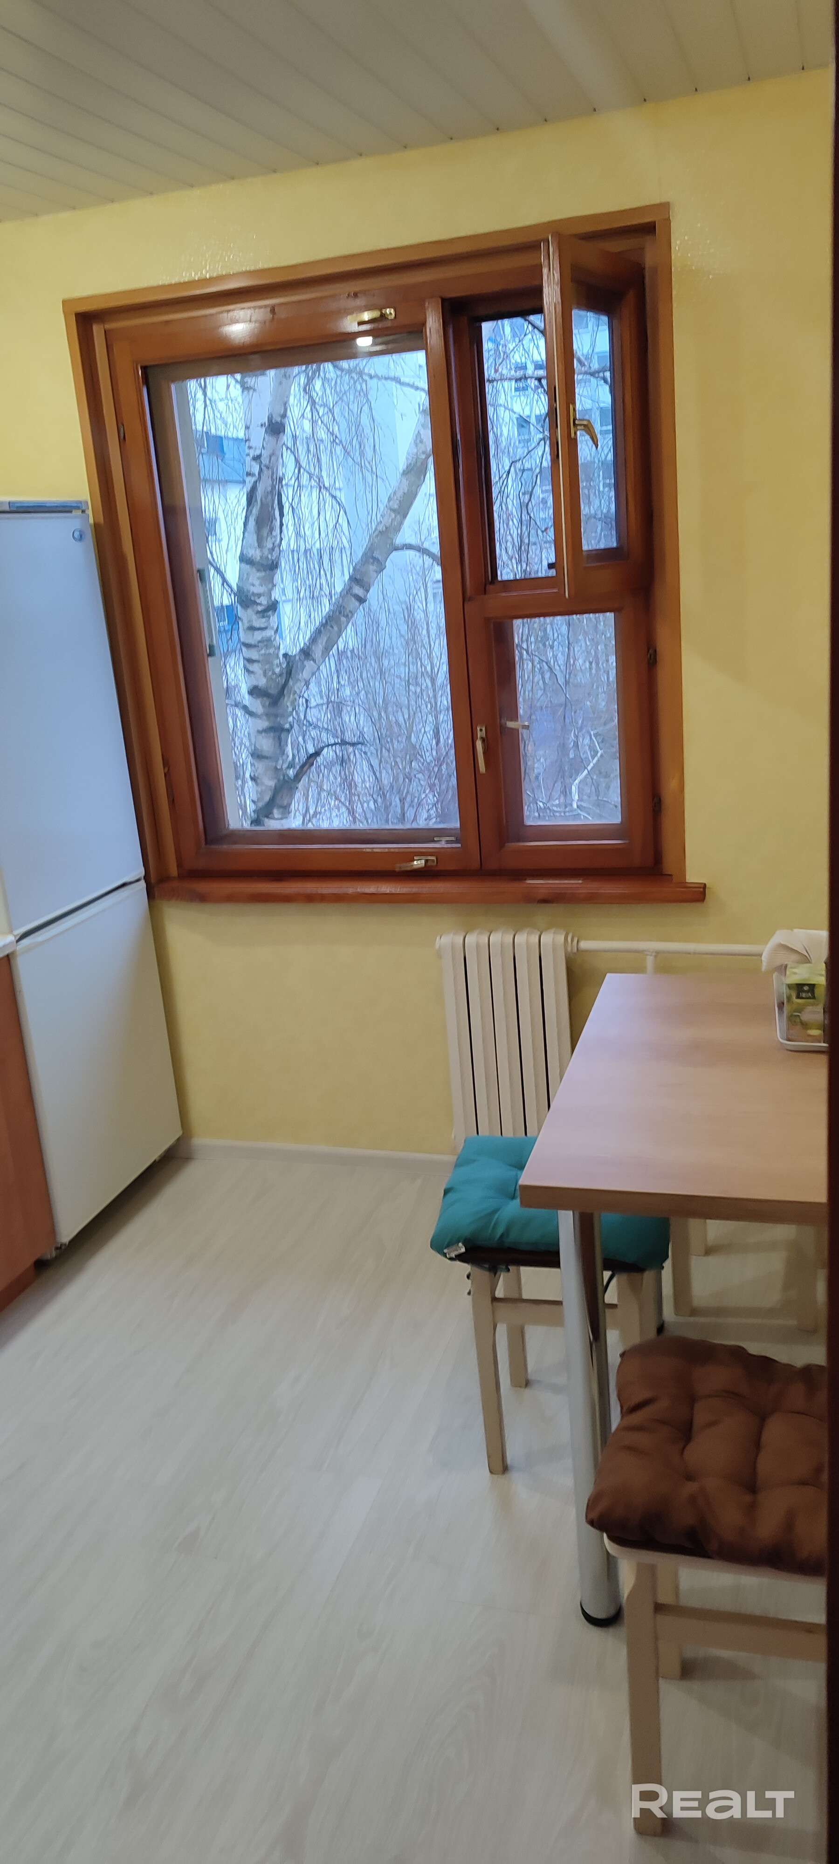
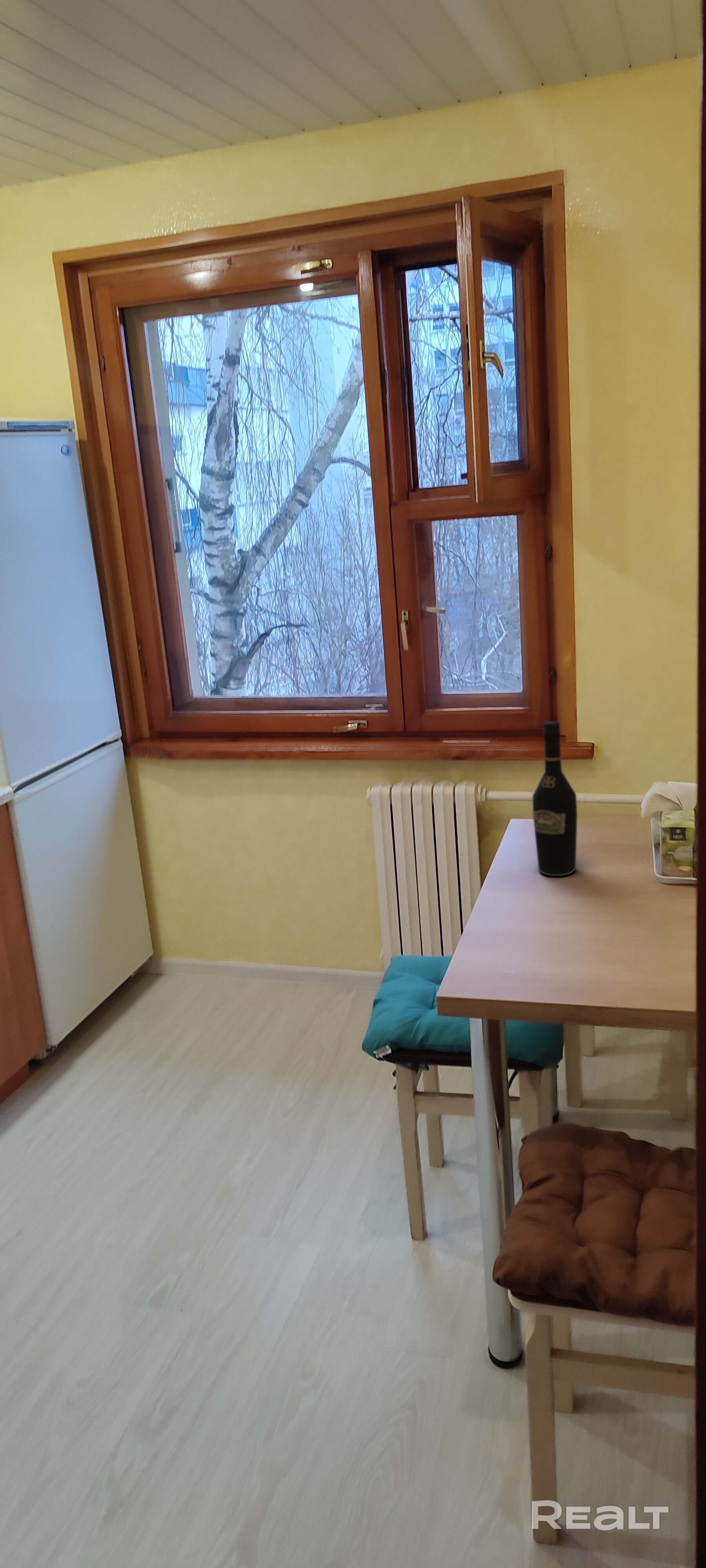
+ wine bottle [532,721,578,877]
